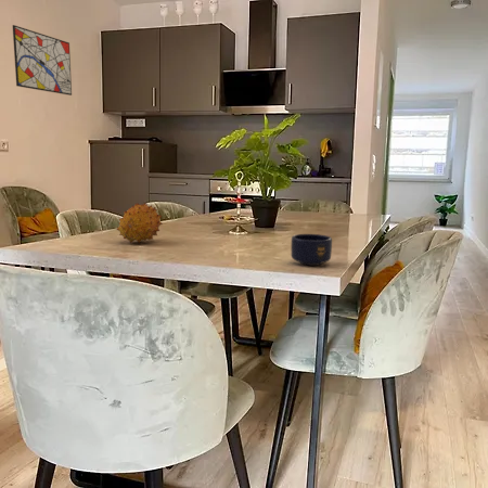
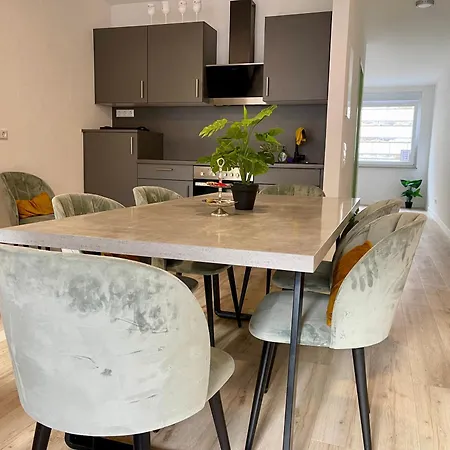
- wall art [12,24,73,97]
- mug [291,233,333,267]
- fruit [116,202,164,244]
